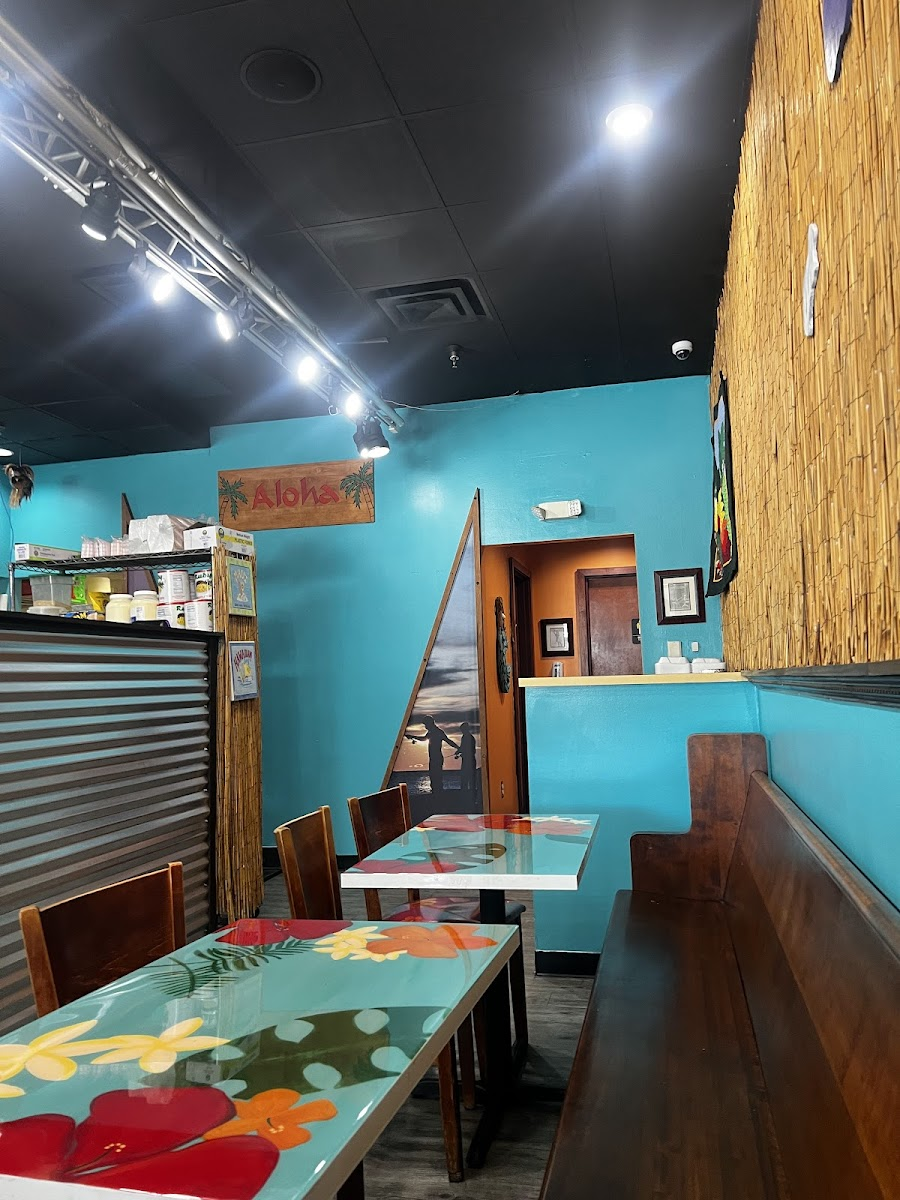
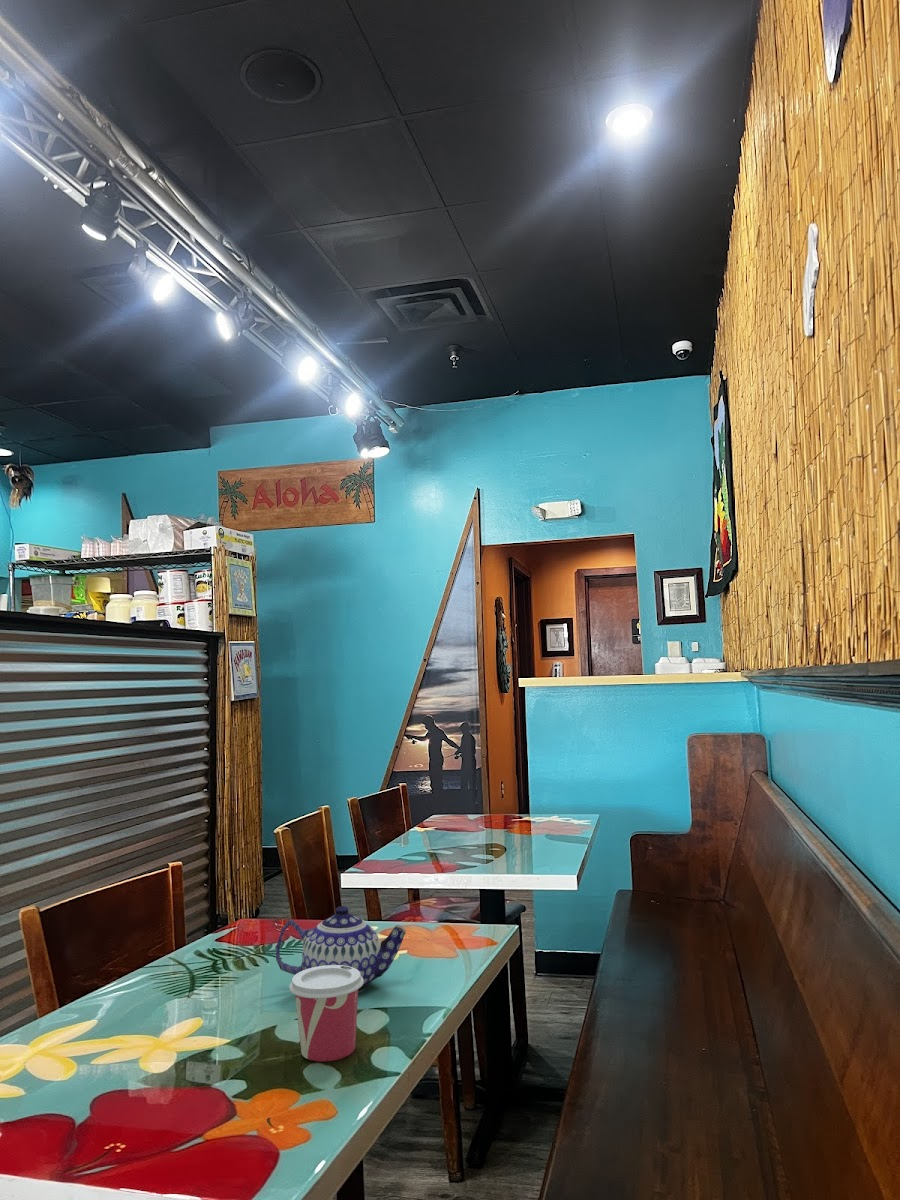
+ teapot [275,905,407,993]
+ cup [288,965,364,1062]
